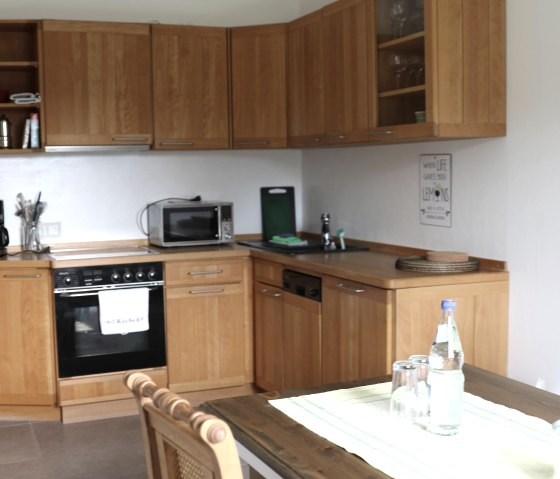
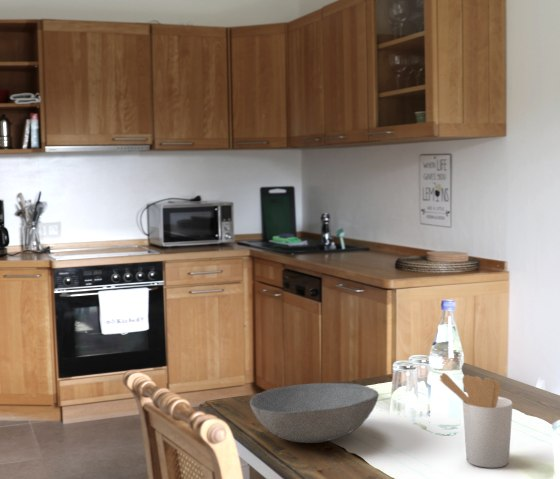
+ utensil holder [439,372,514,469]
+ bowl [249,382,380,444]
